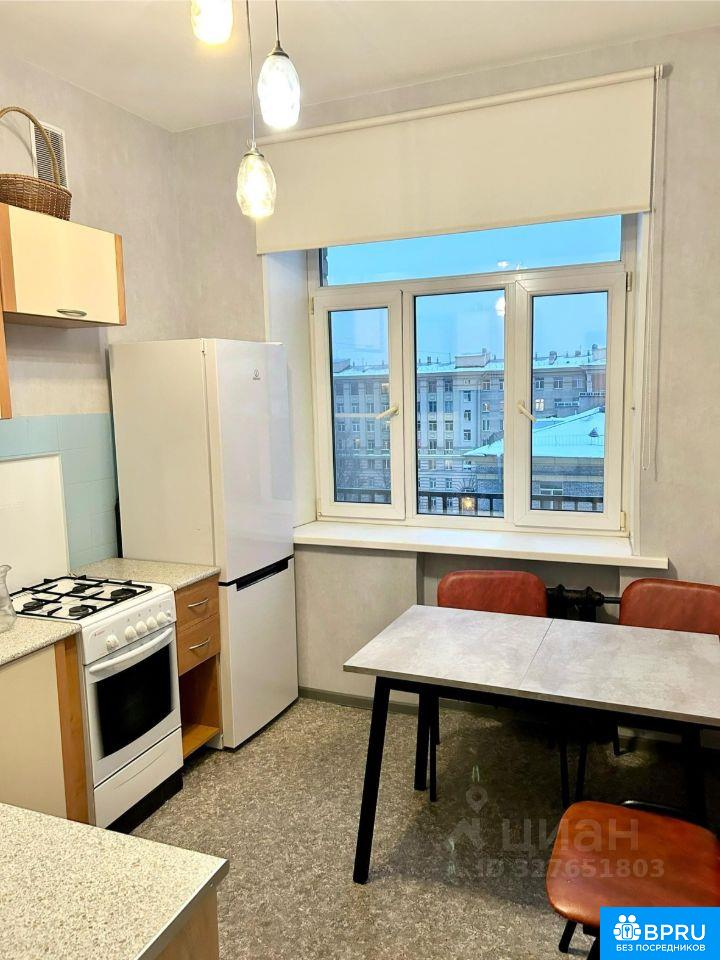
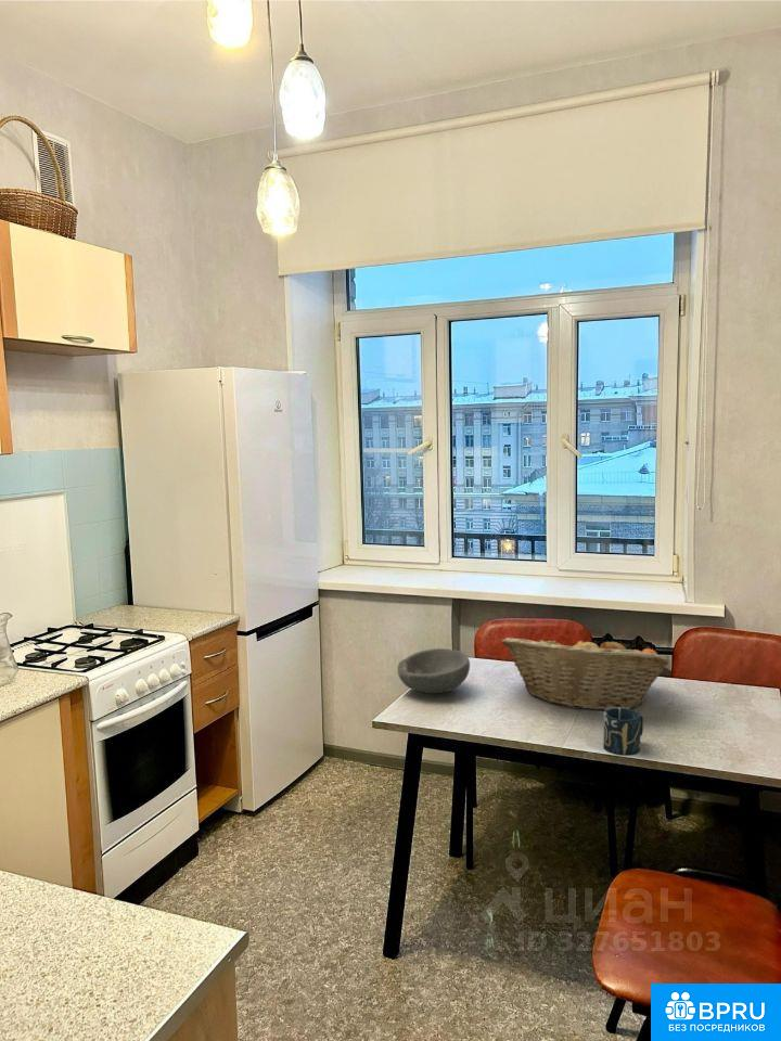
+ fruit basket [500,631,670,711]
+ cup [602,708,644,757]
+ bowl [396,647,471,694]
